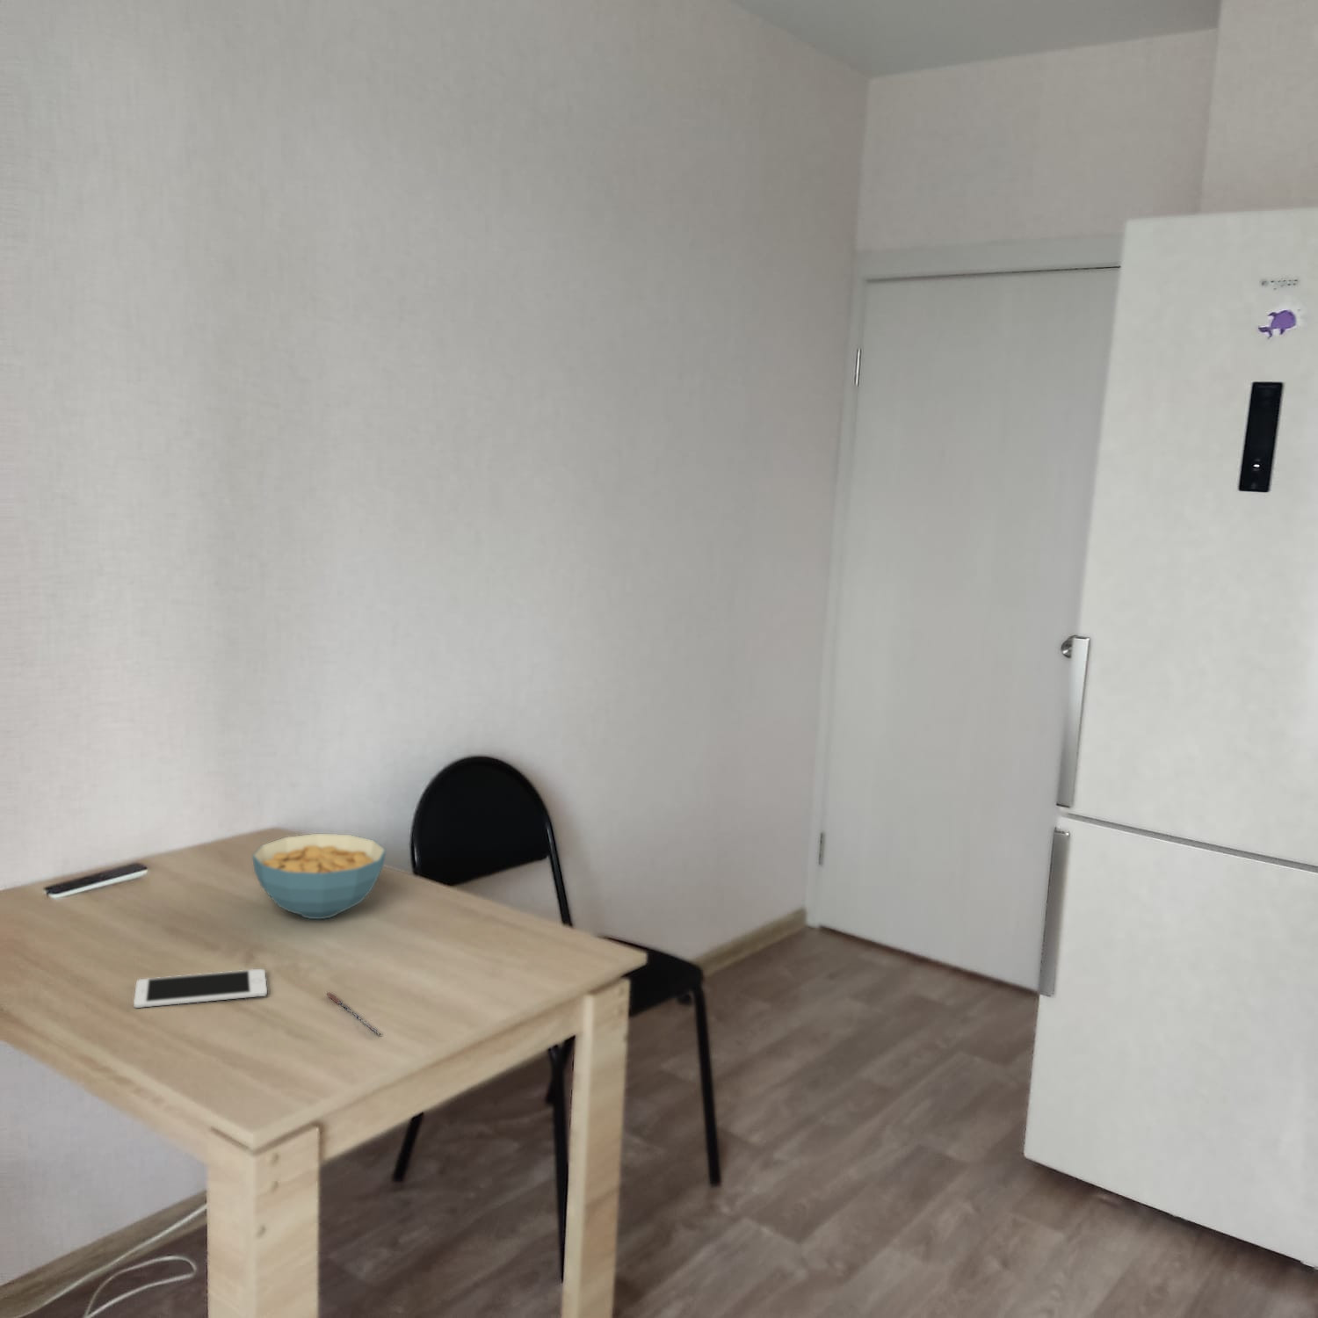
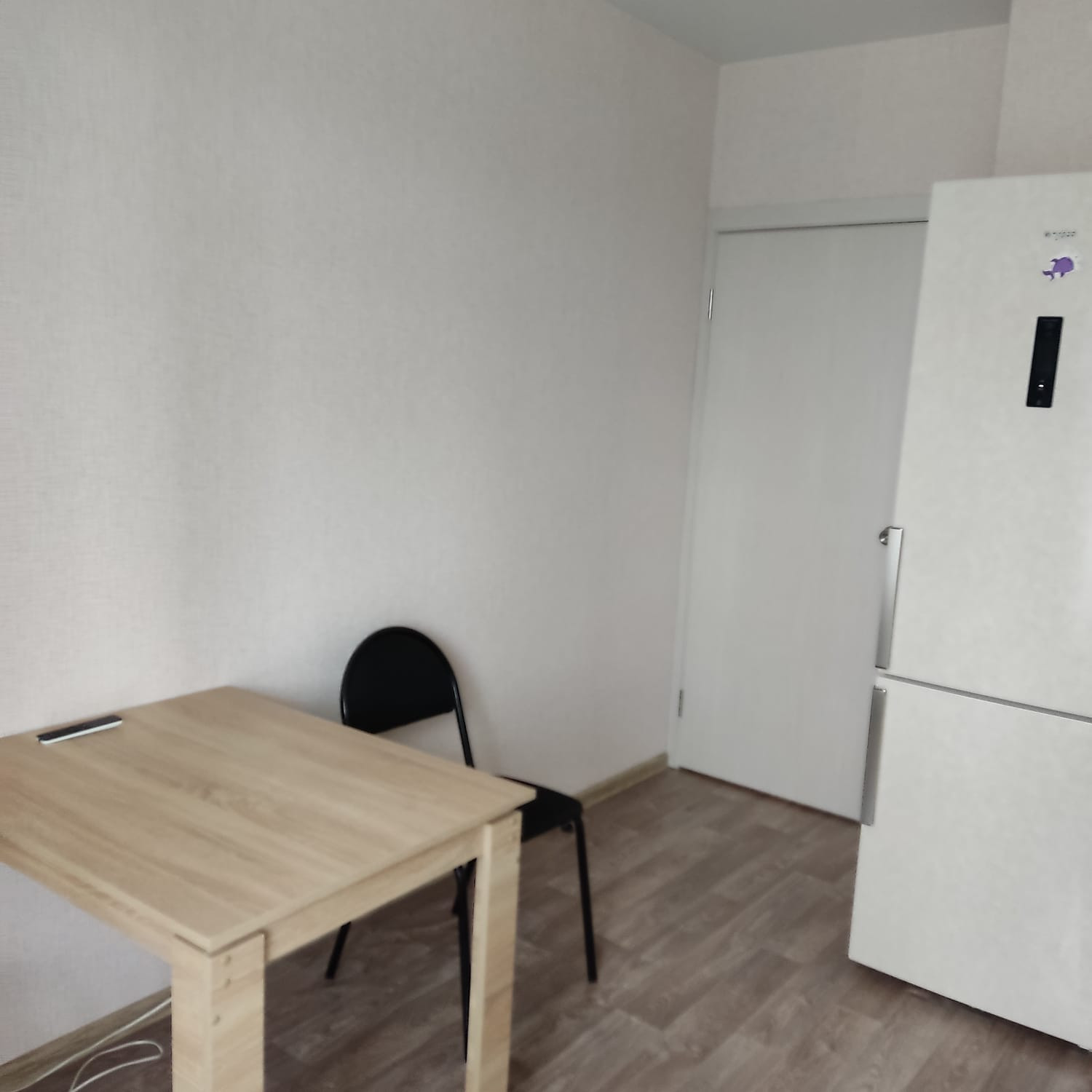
- cell phone [133,968,268,1009]
- cereal bowl [251,833,386,920]
- pen [326,991,381,1036]
